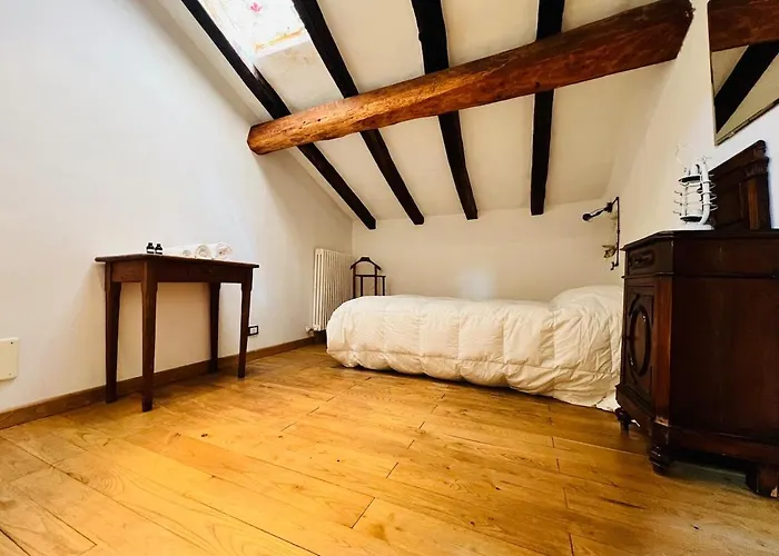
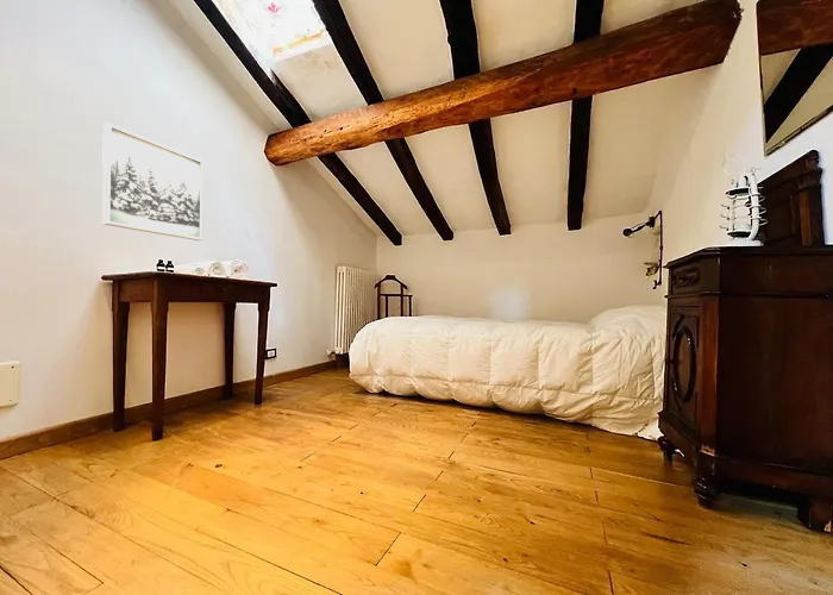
+ wall art [101,121,205,242]
